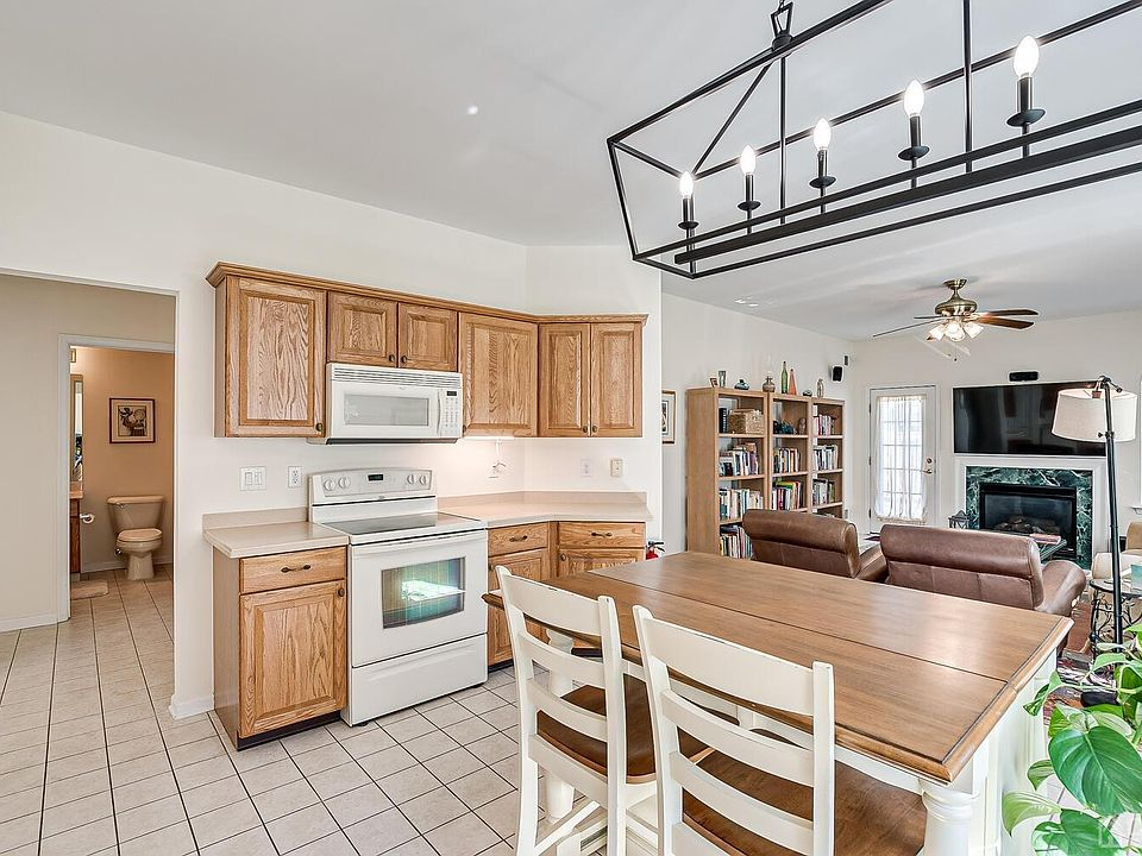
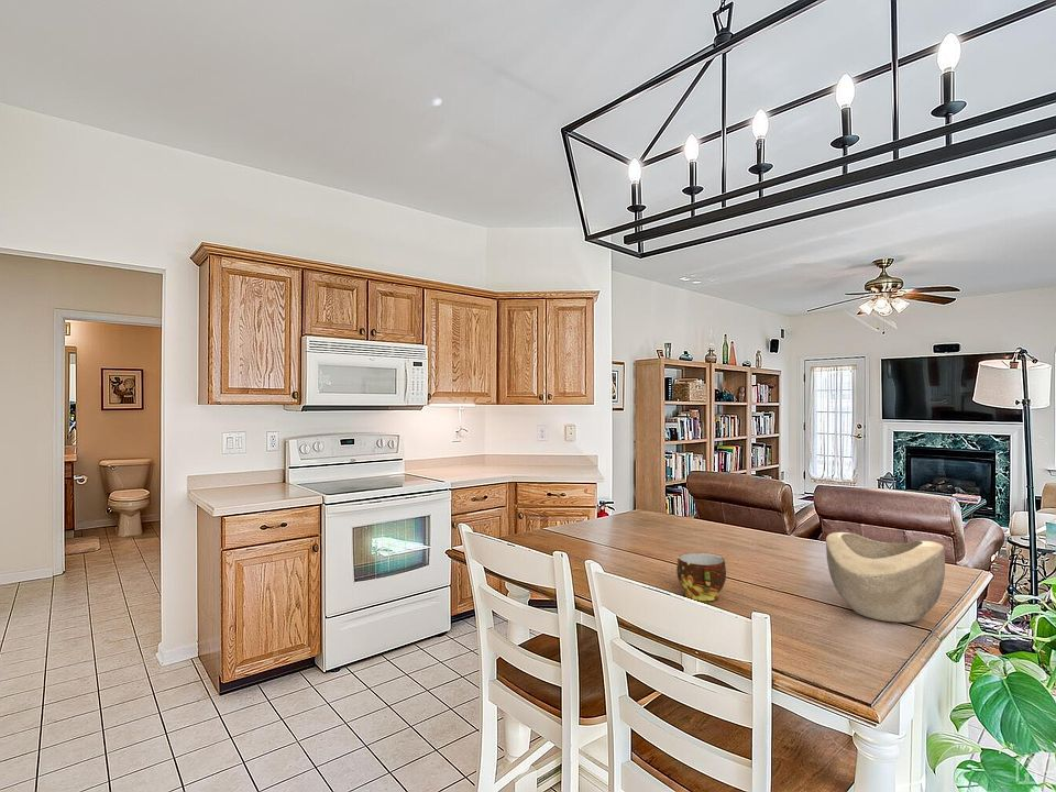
+ cup [675,552,727,602]
+ decorative bowl [825,531,946,624]
